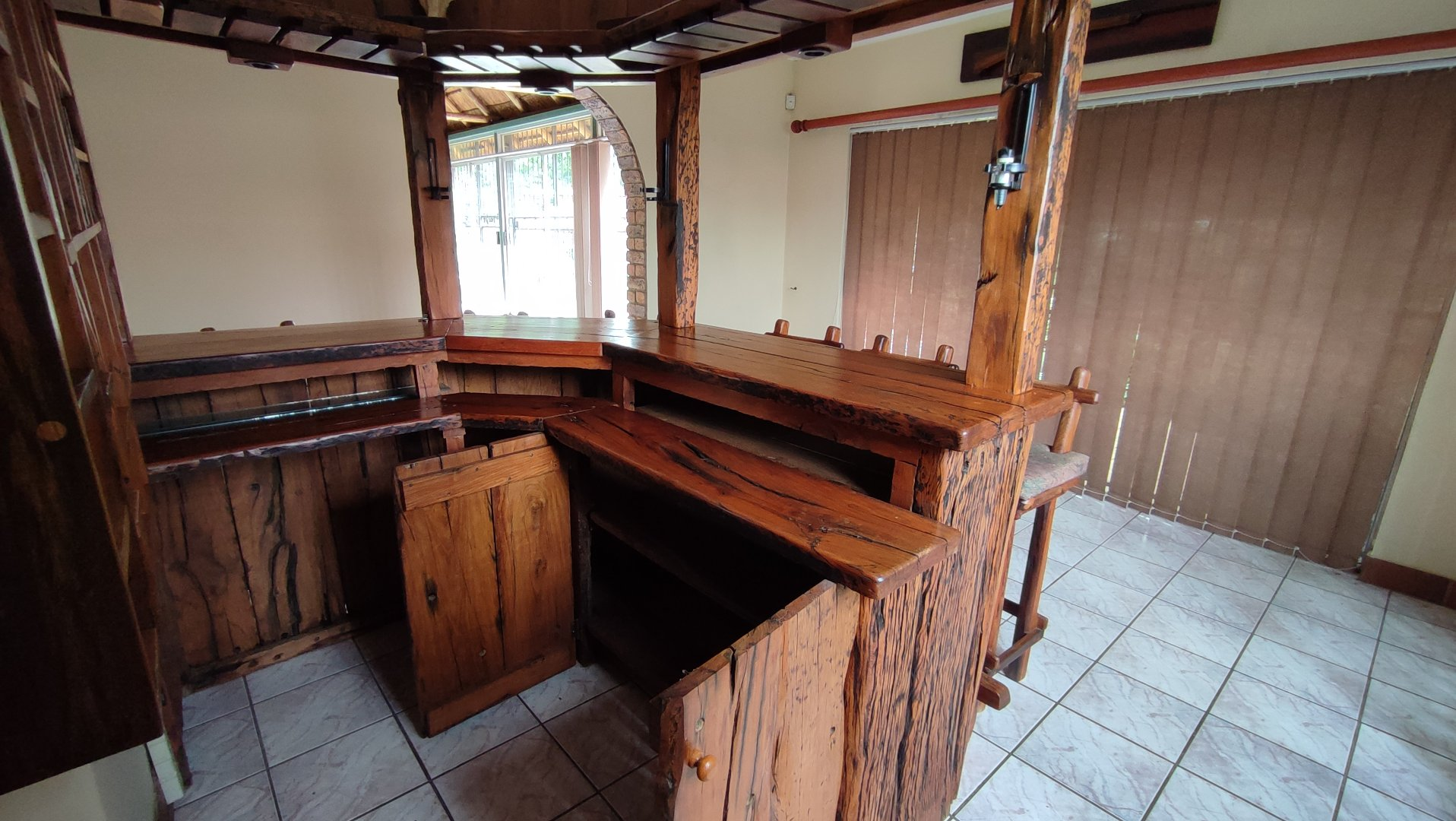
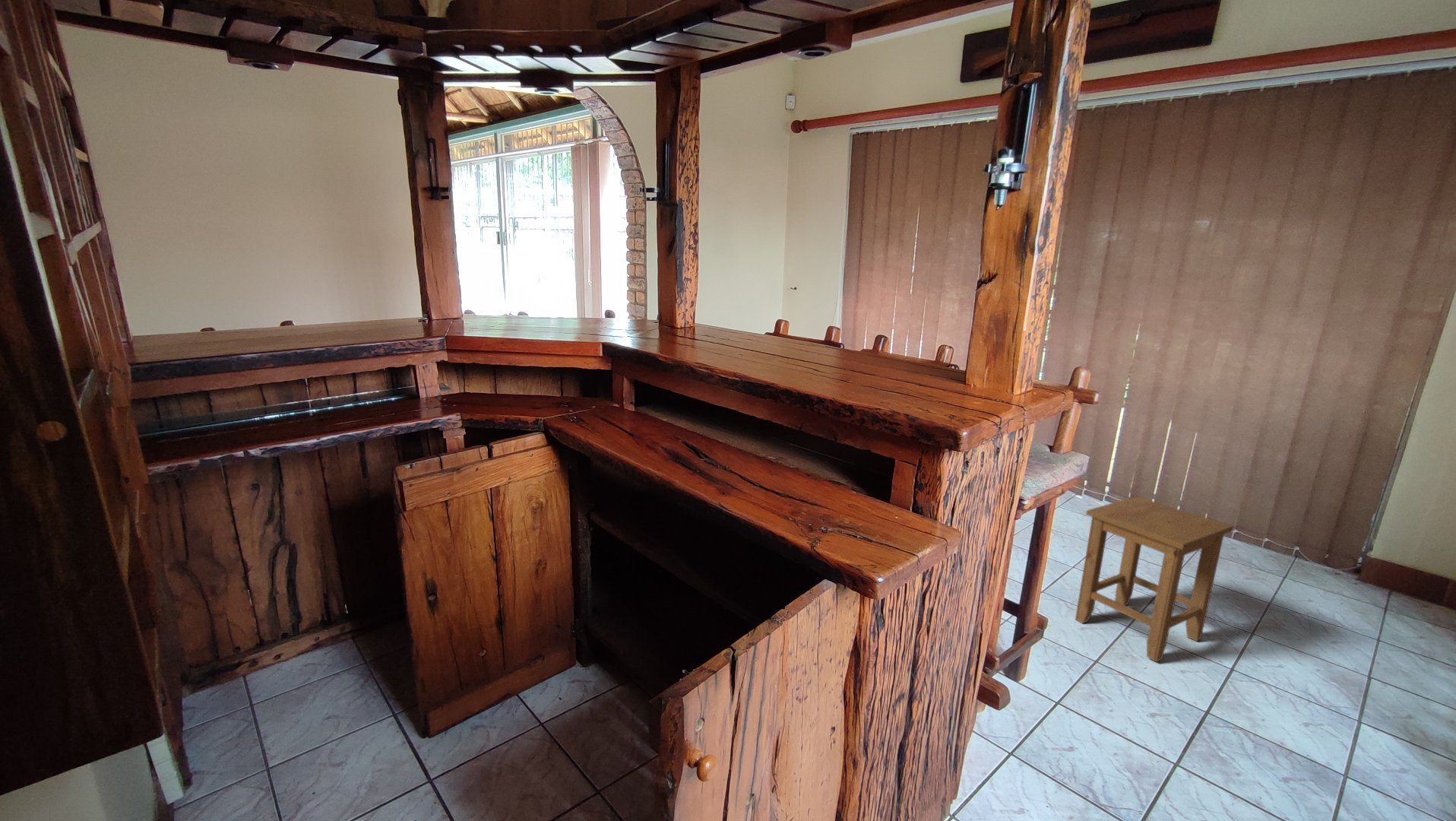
+ stool [1075,496,1233,663]
